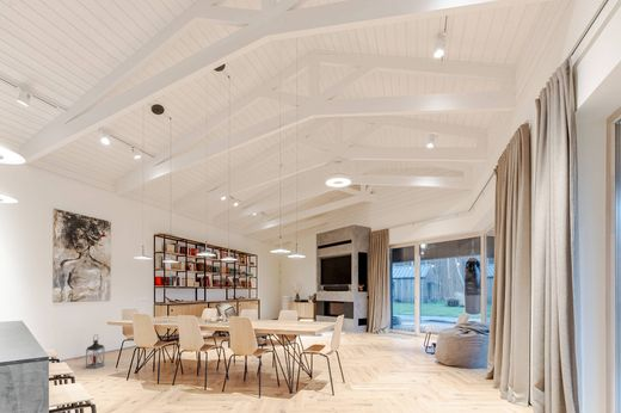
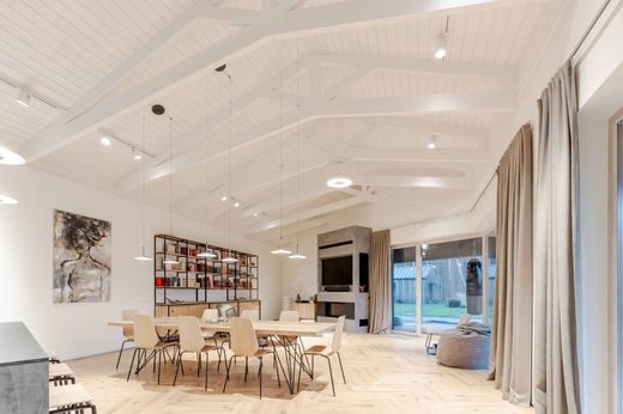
- lantern [85,333,106,370]
